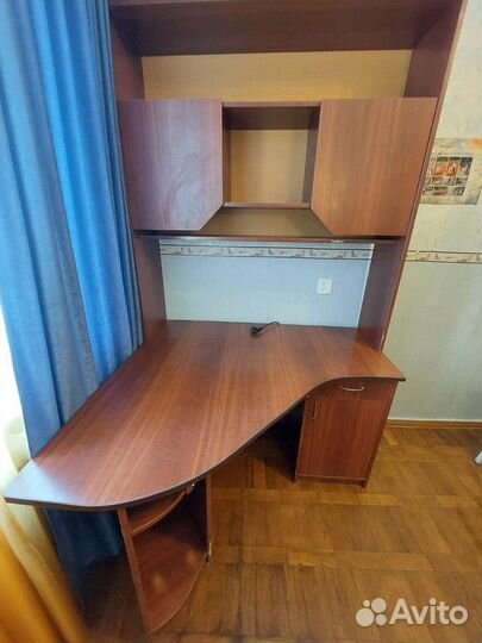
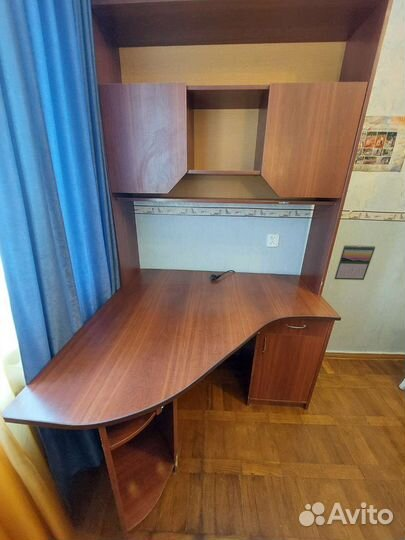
+ calendar [333,244,376,281]
